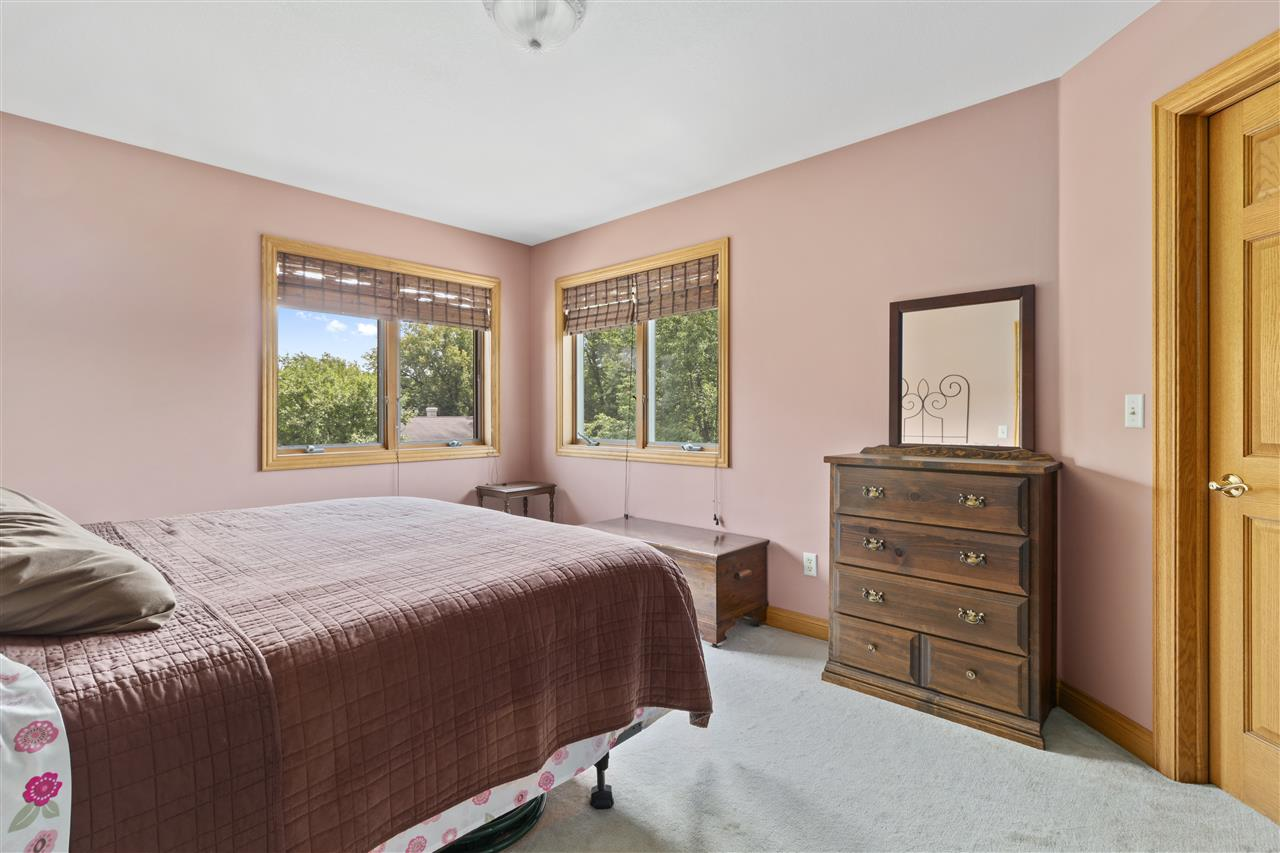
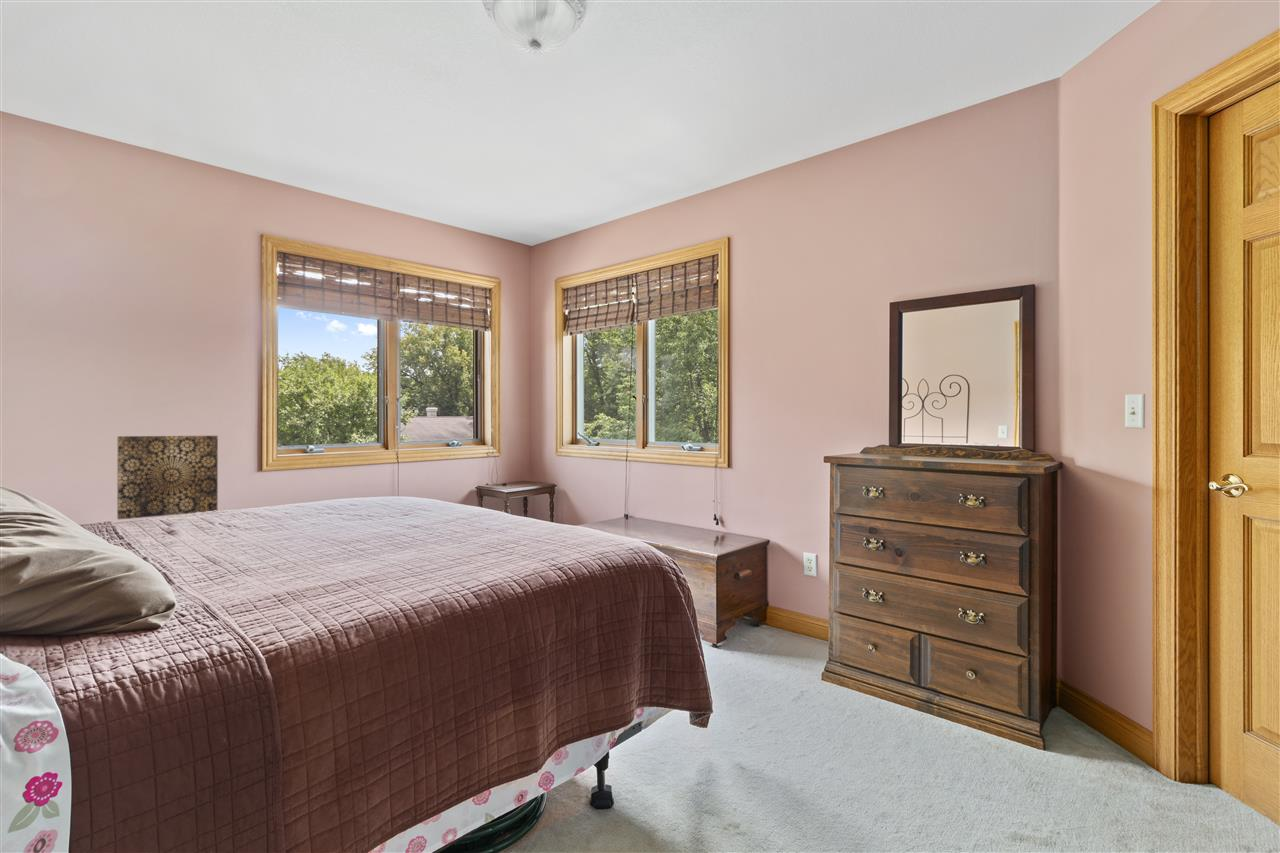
+ wall art [116,435,219,520]
